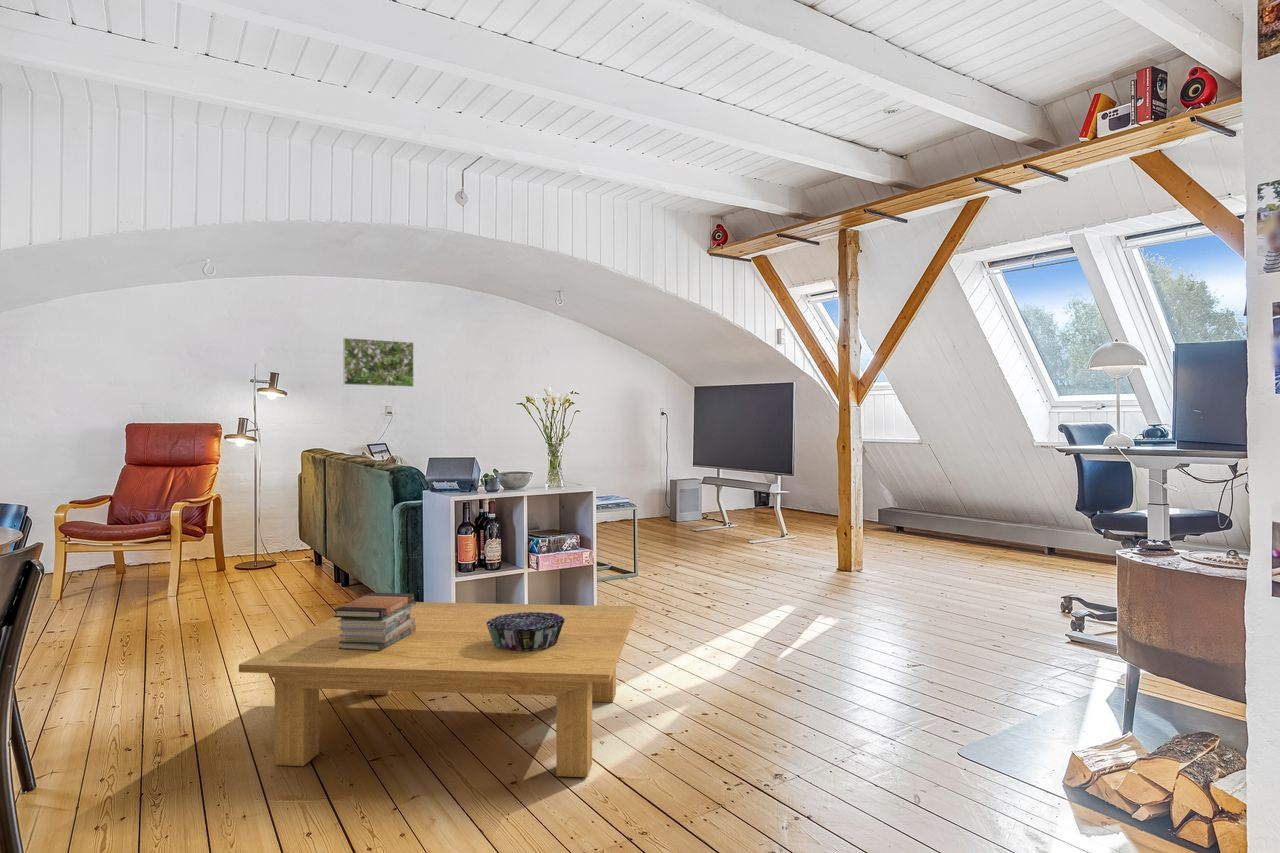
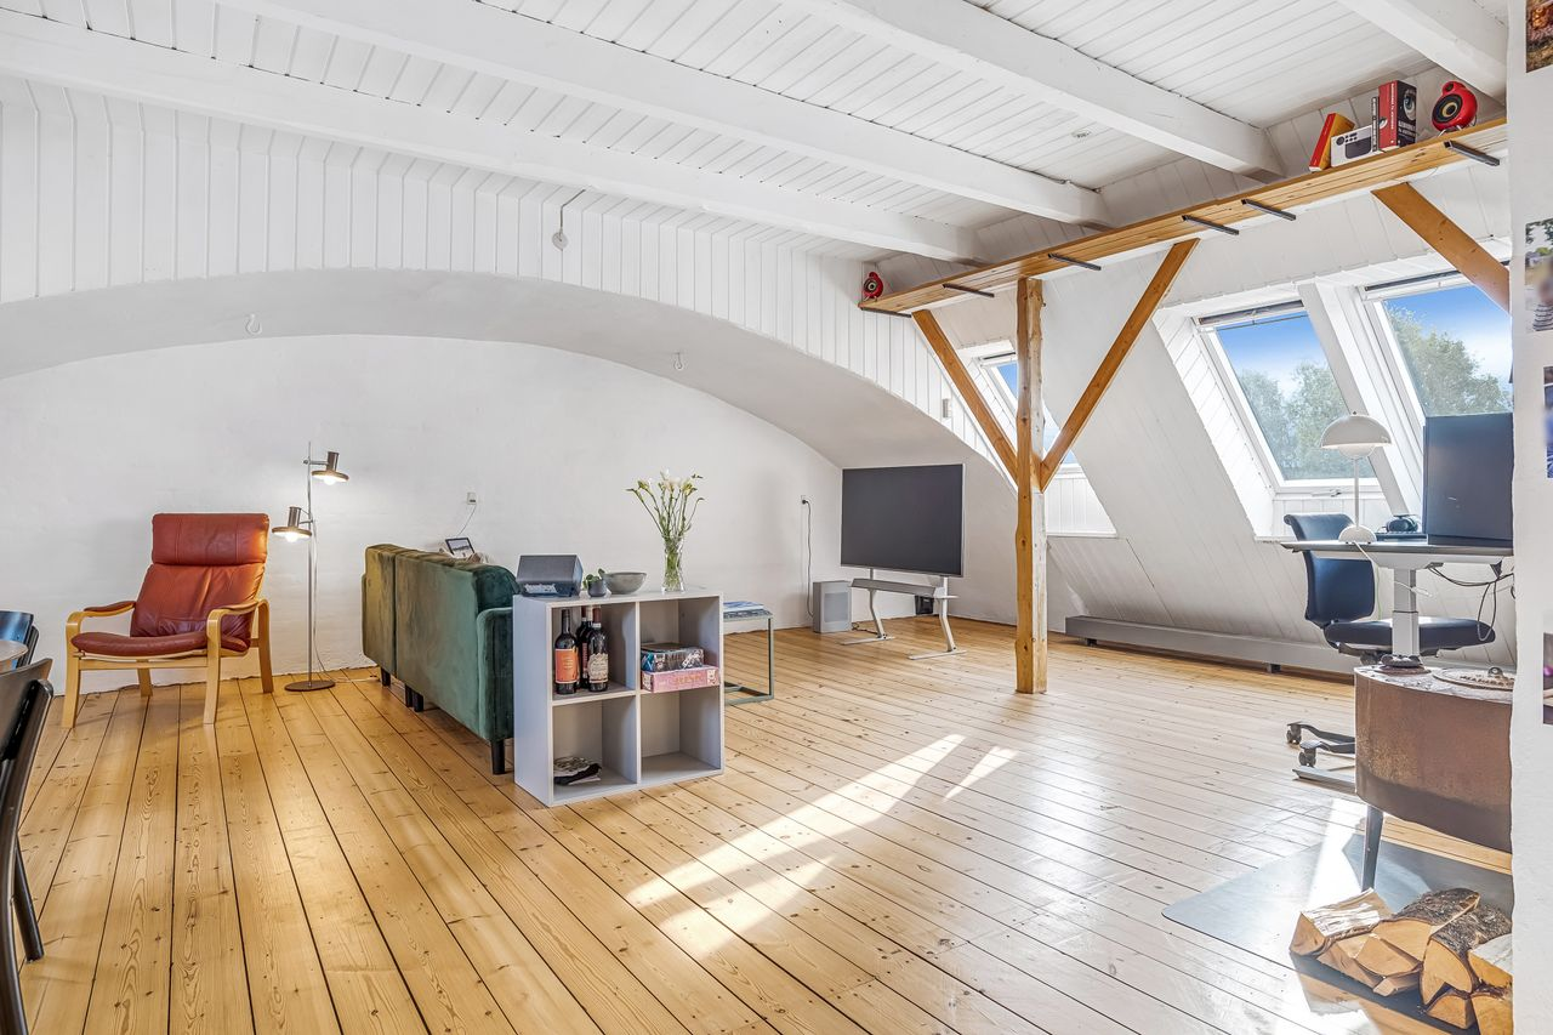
- book stack [333,592,417,651]
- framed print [342,337,415,388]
- coffee table [238,601,637,778]
- decorative bowl [485,612,565,652]
